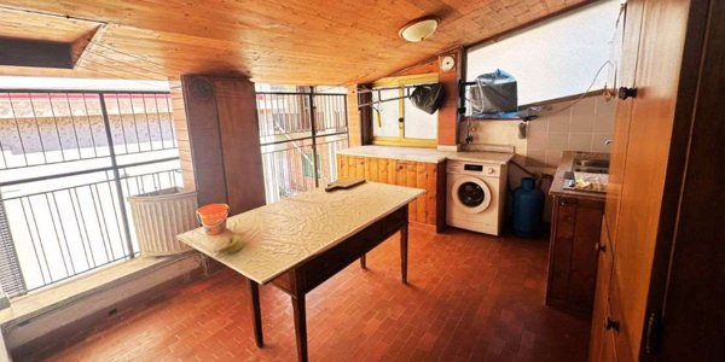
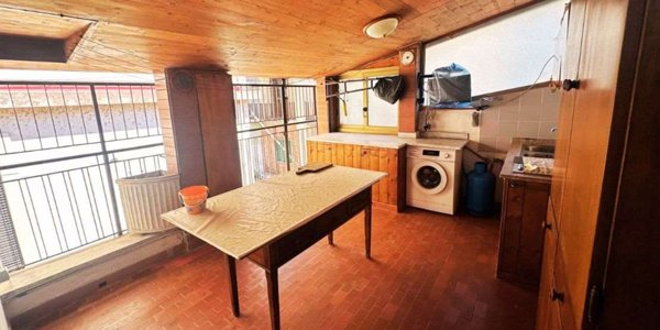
- banana [213,234,245,256]
